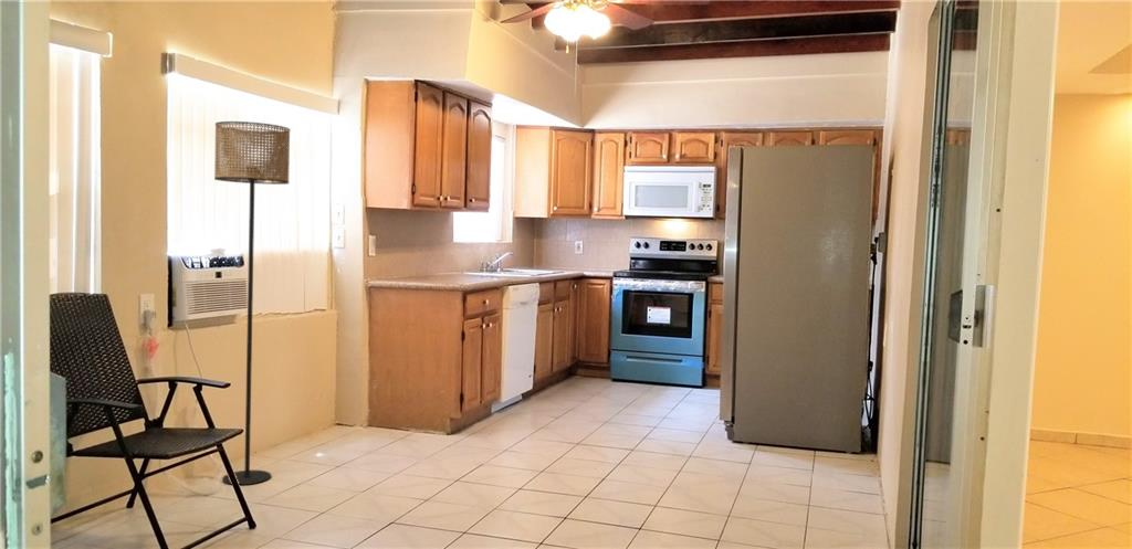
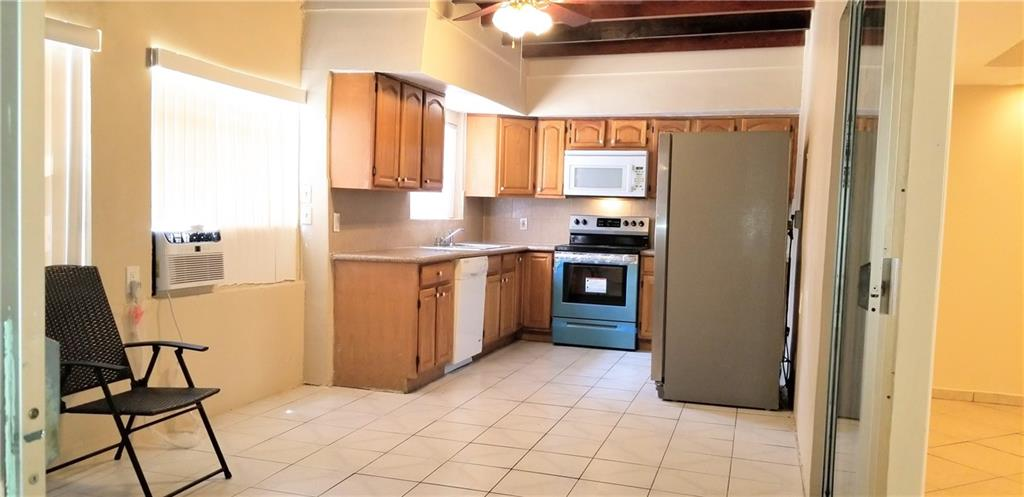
- floor lamp [213,120,291,486]
